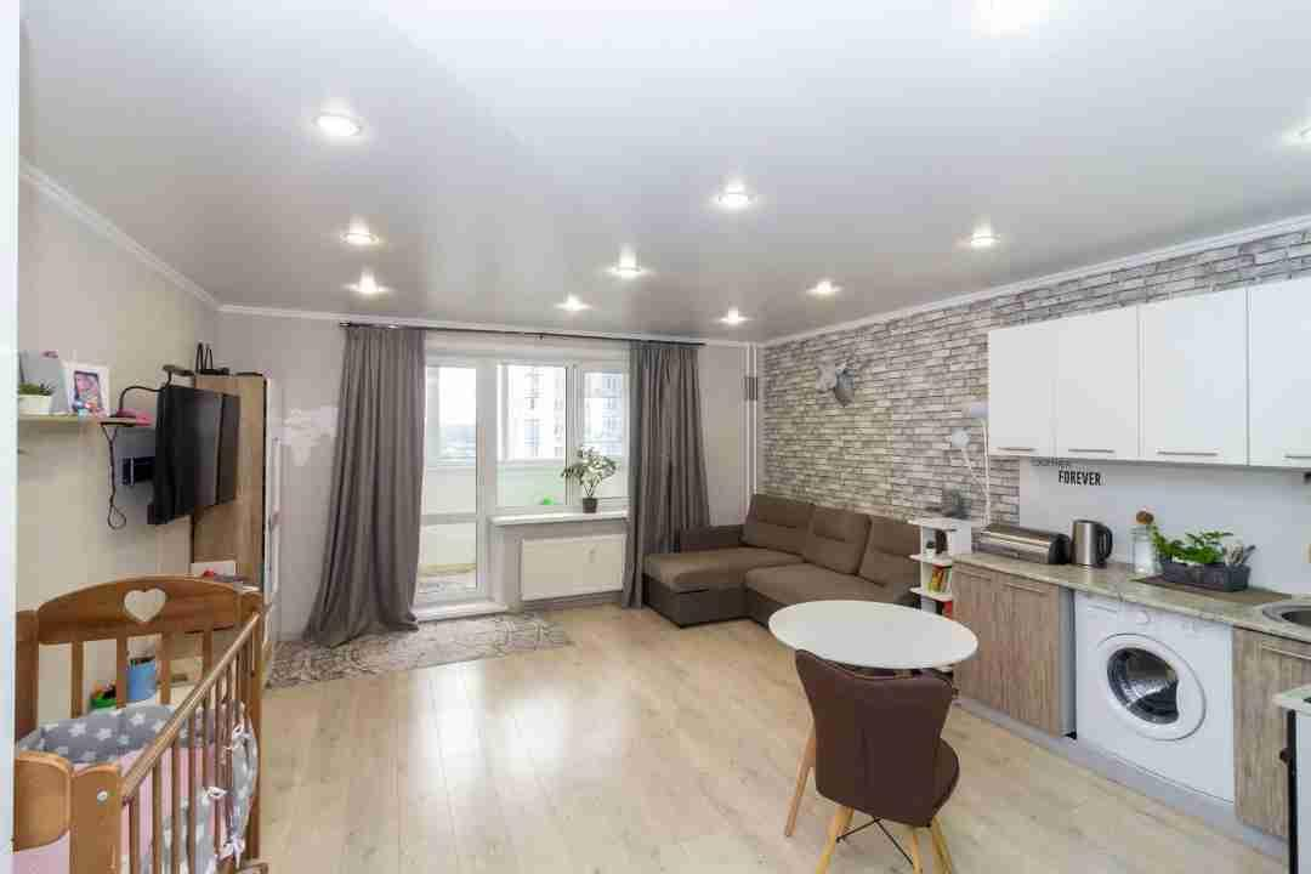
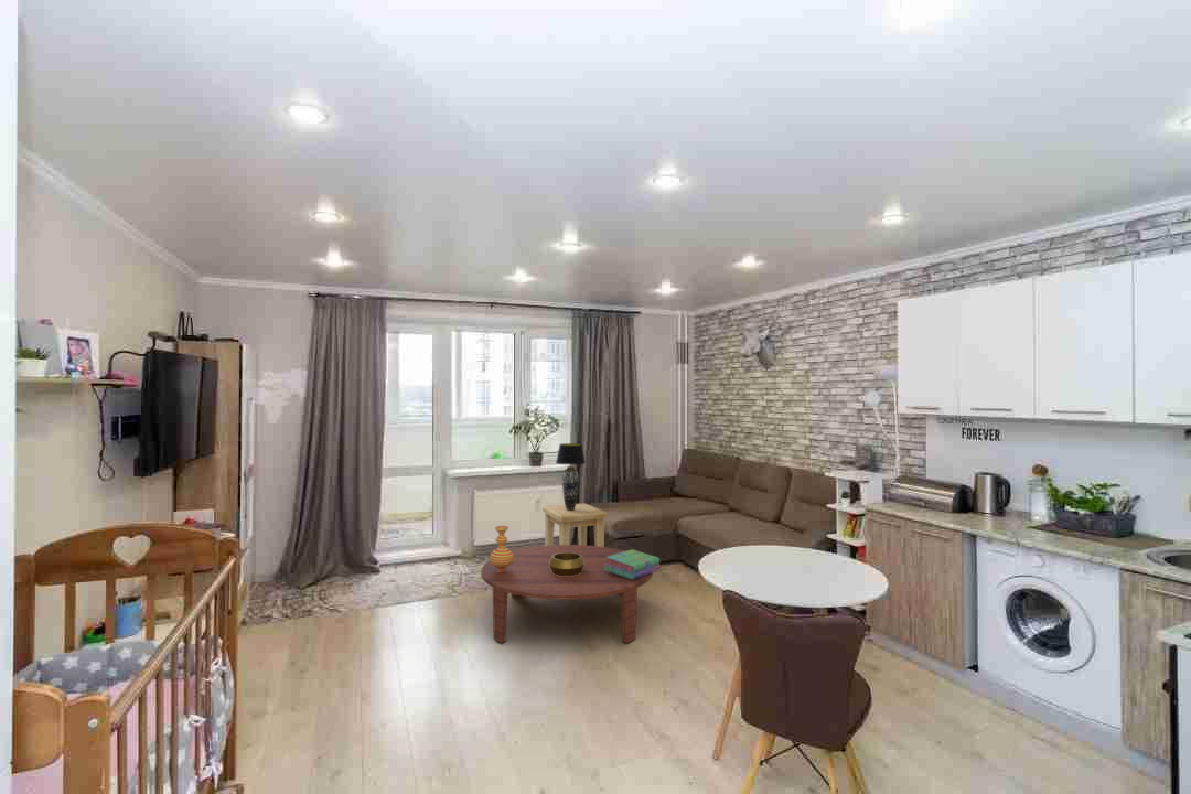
+ vase [489,525,514,572]
+ table lamp [555,442,587,511]
+ decorative bowl [549,552,584,576]
+ coffee table [480,544,654,644]
+ side table [541,502,608,547]
+ stack of books [603,548,662,579]
